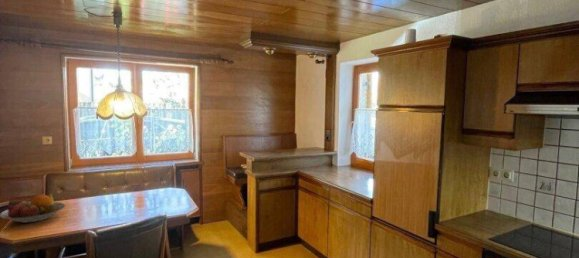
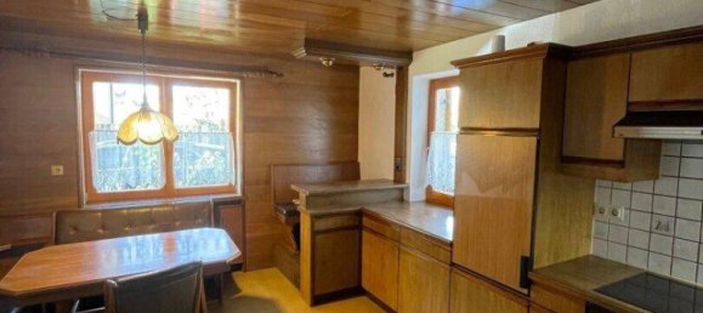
- fruit bowl [0,192,66,224]
